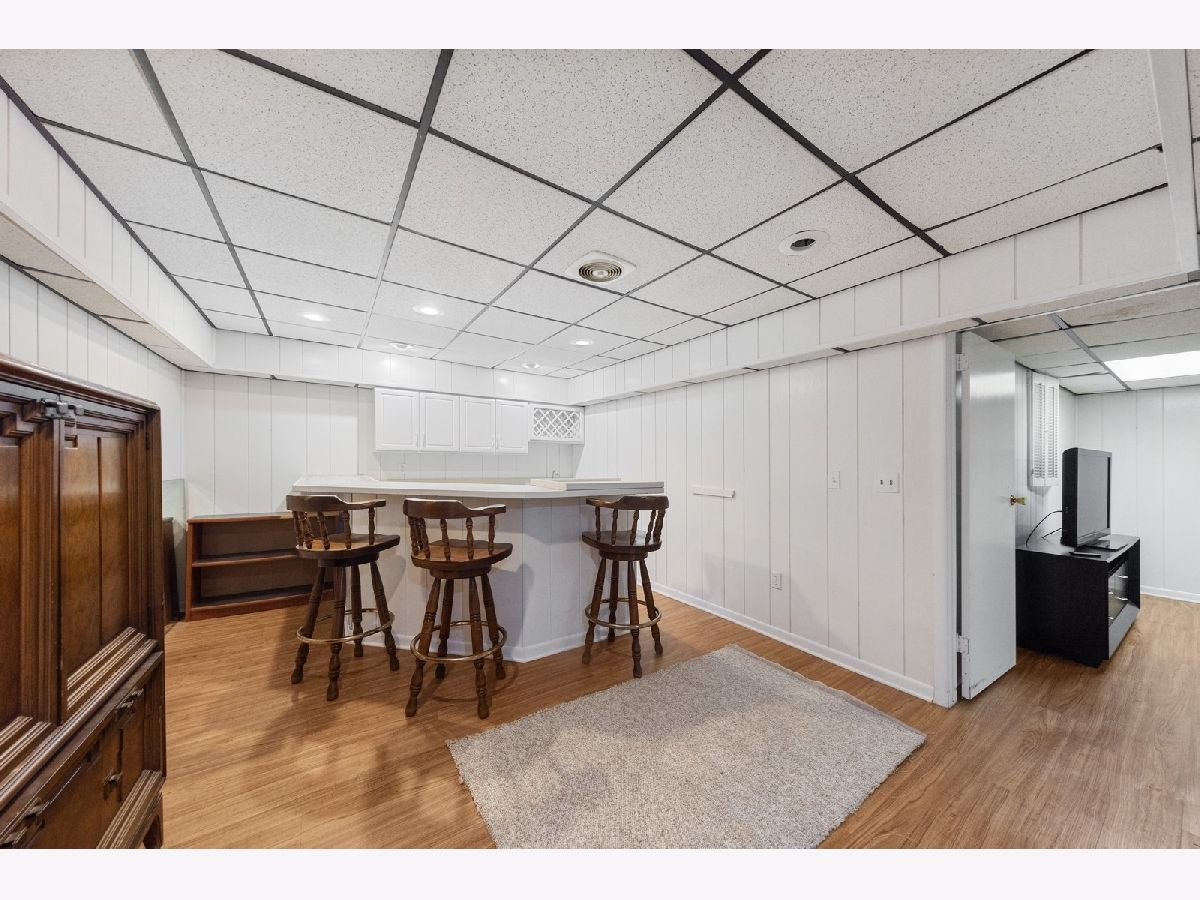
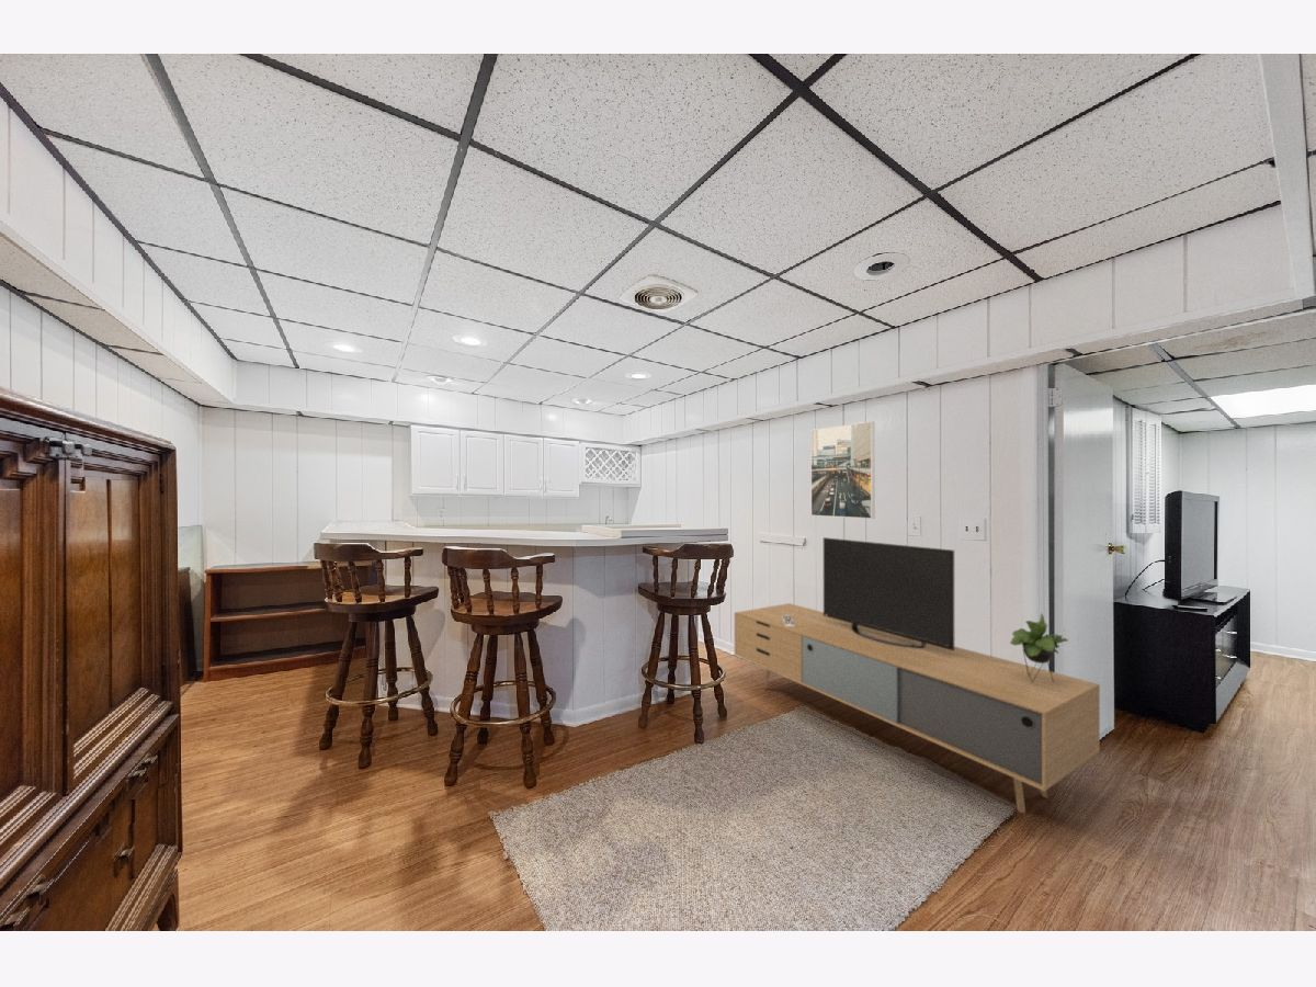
+ media console [734,536,1101,814]
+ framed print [809,420,875,520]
